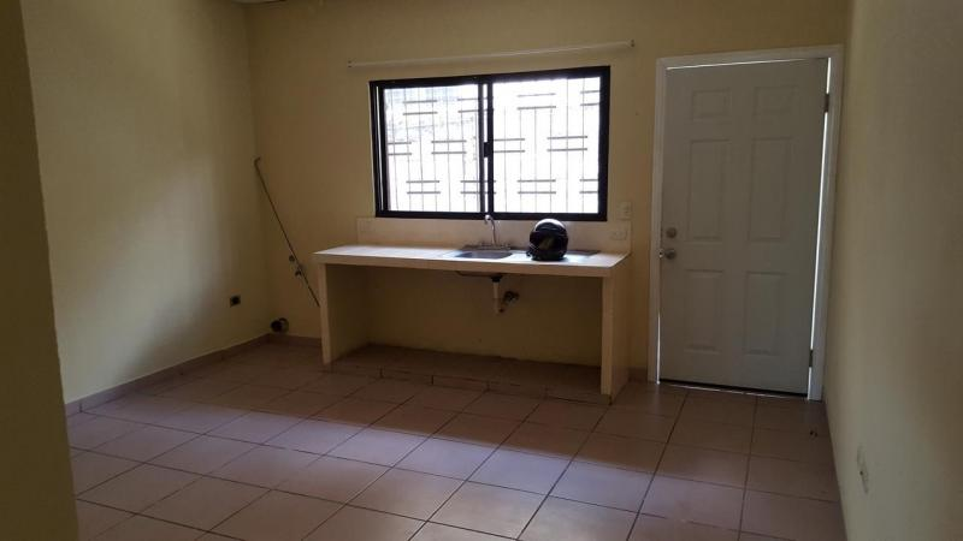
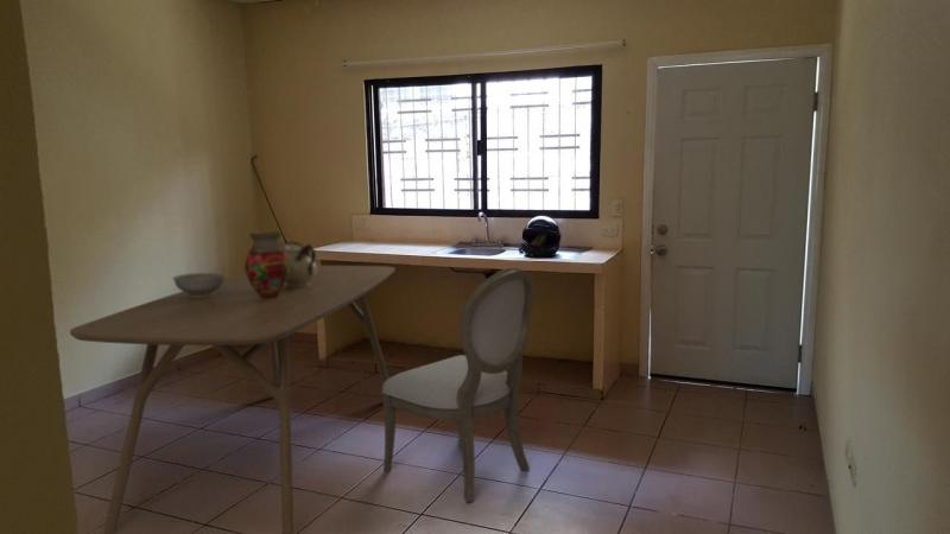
+ vase [243,230,290,299]
+ decorative bowl [172,272,226,298]
+ dining table [69,265,397,534]
+ chair [380,267,536,504]
+ pitcher [280,240,318,287]
